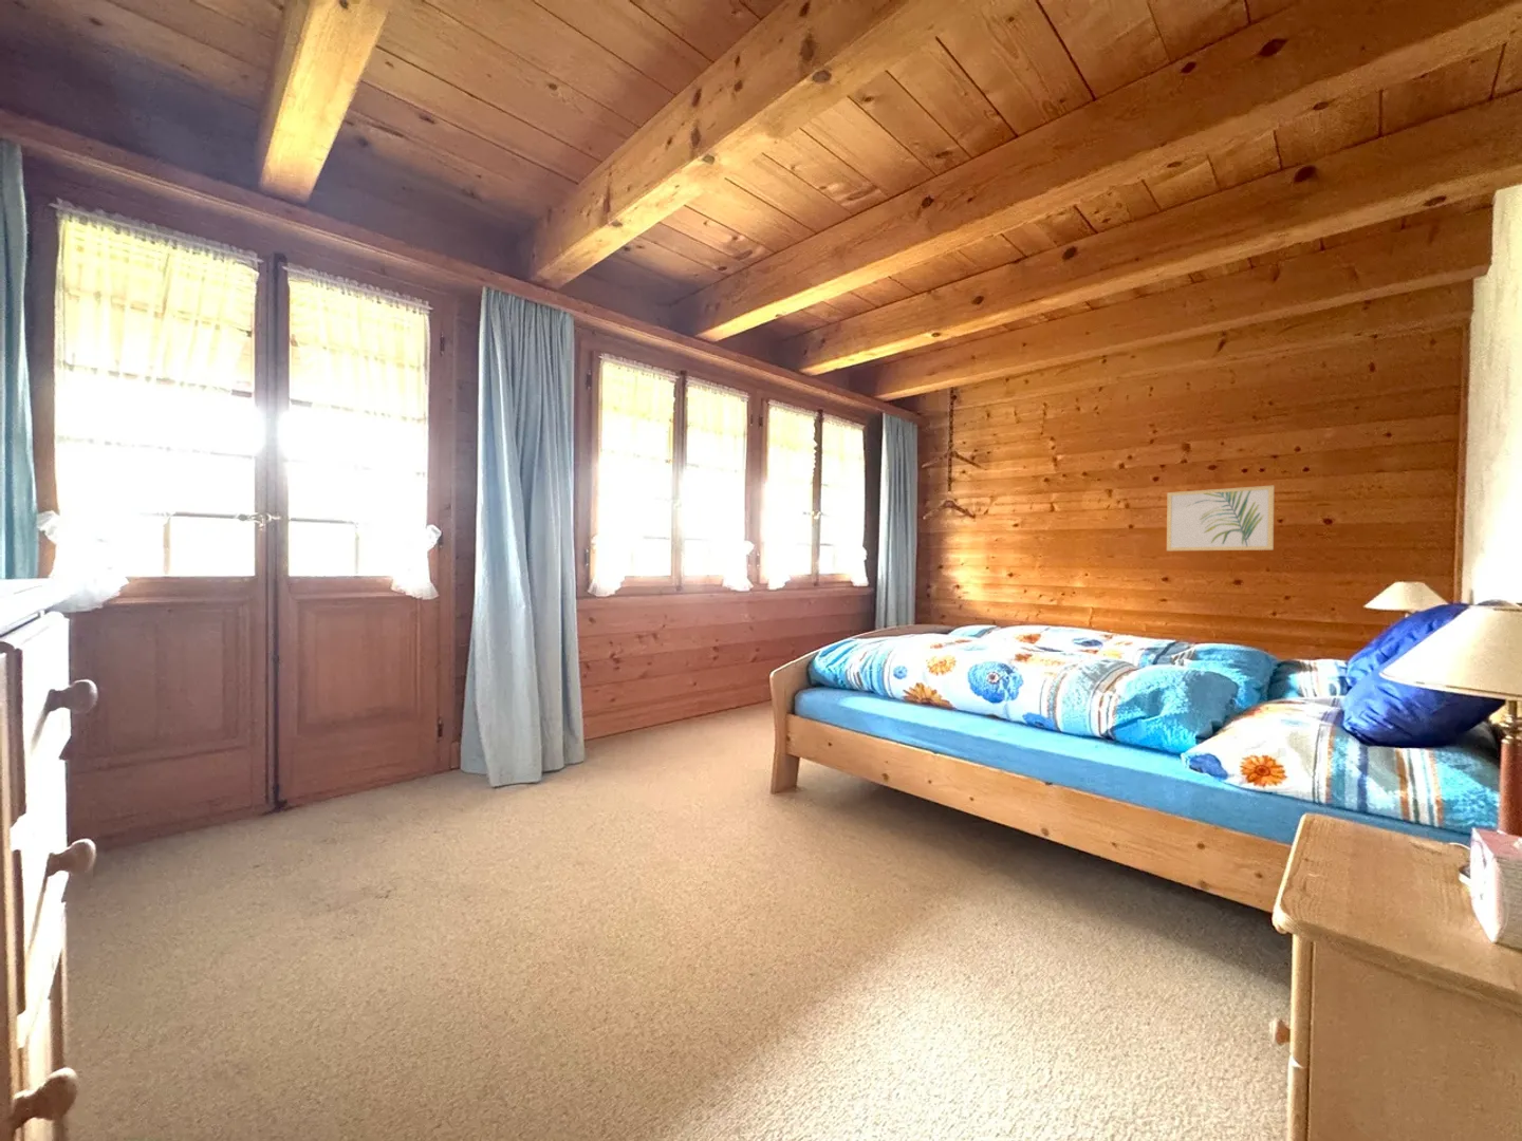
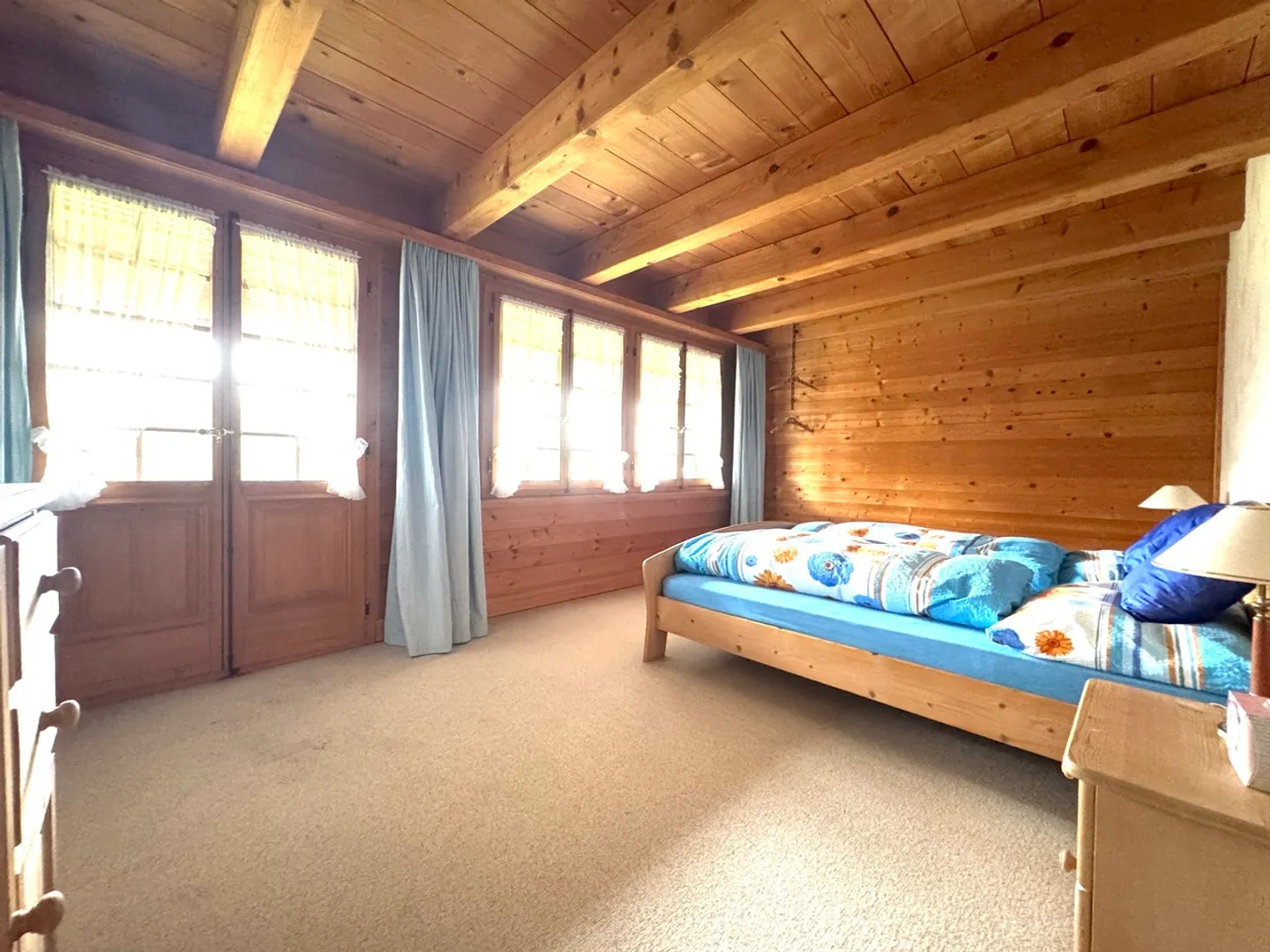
- wall art [1166,485,1276,551]
